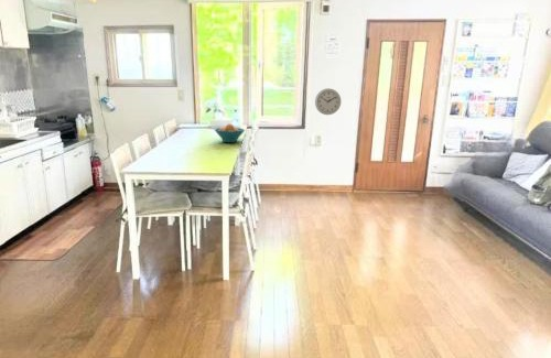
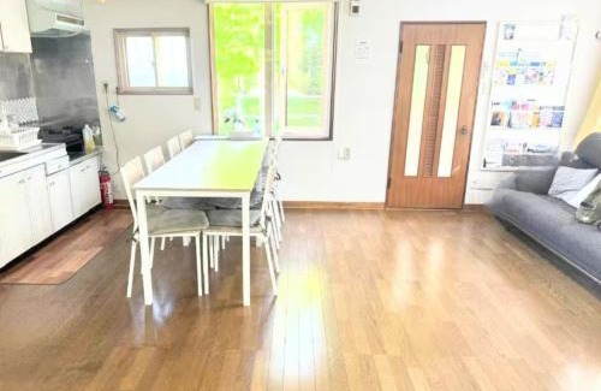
- wall clock [314,87,342,116]
- fruit bowl [213,122,246,143]
